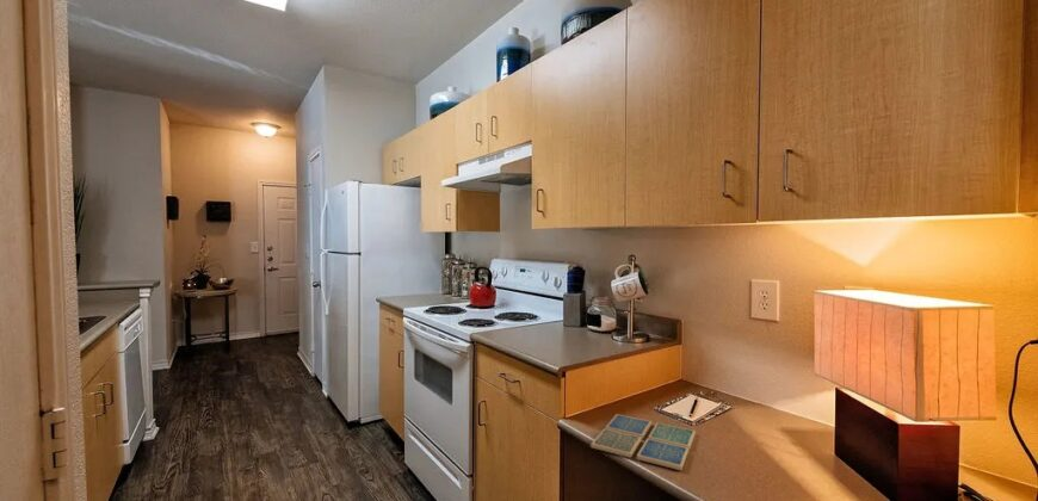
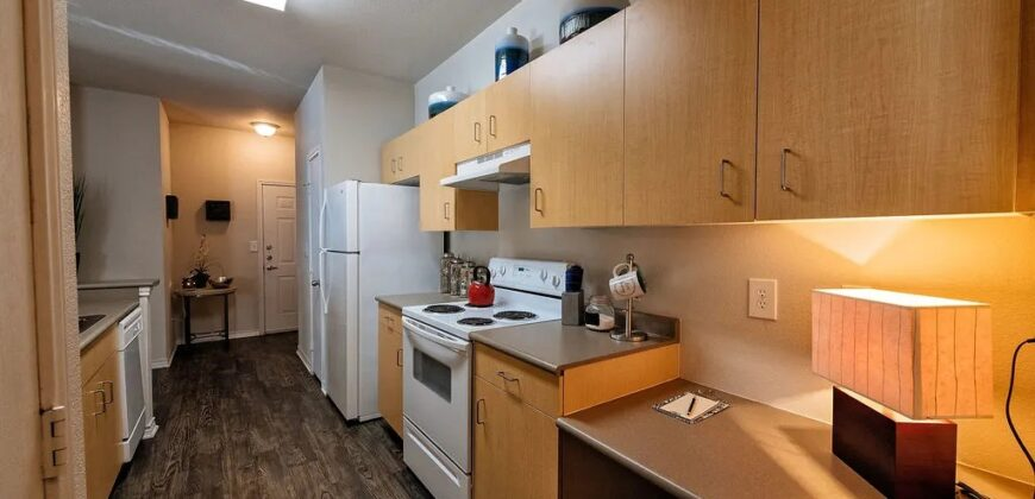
- drink coaster [589,413,697,471]
